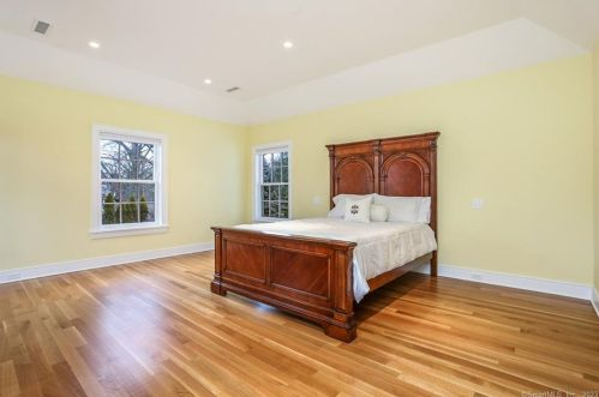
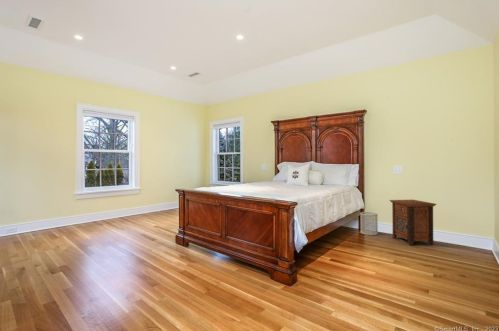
+ wastebasket [359,211,379,236]
+ nightstand [389,199,438,246]
